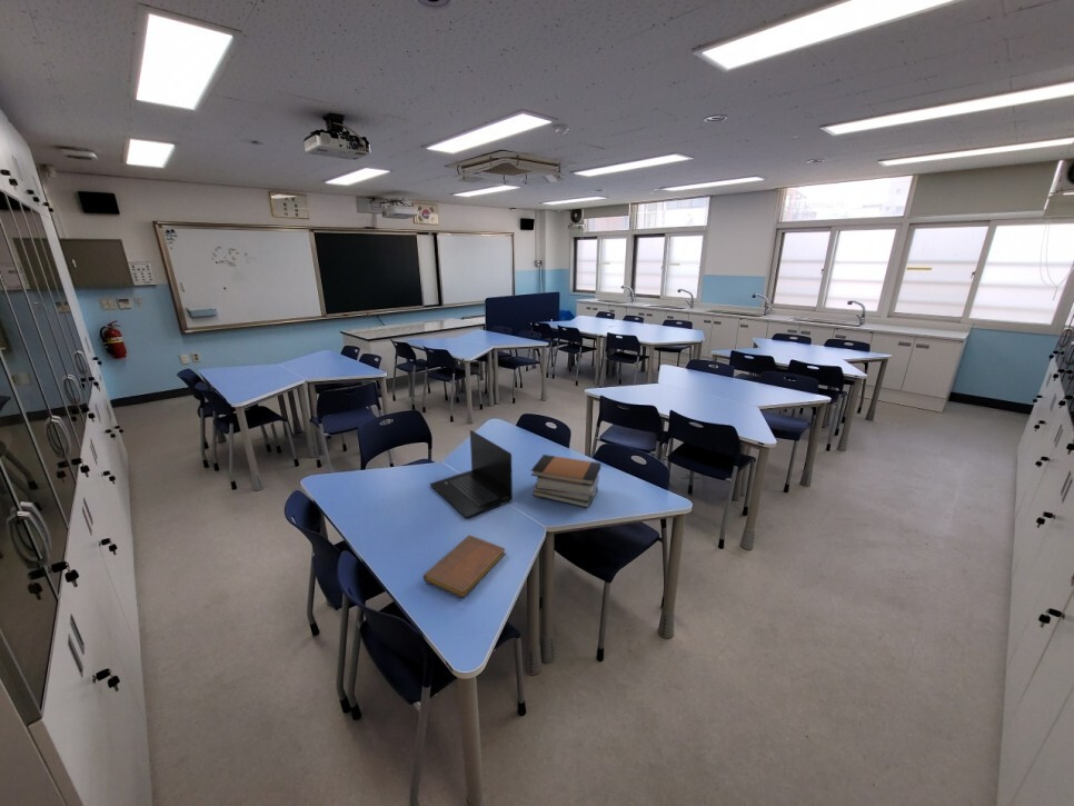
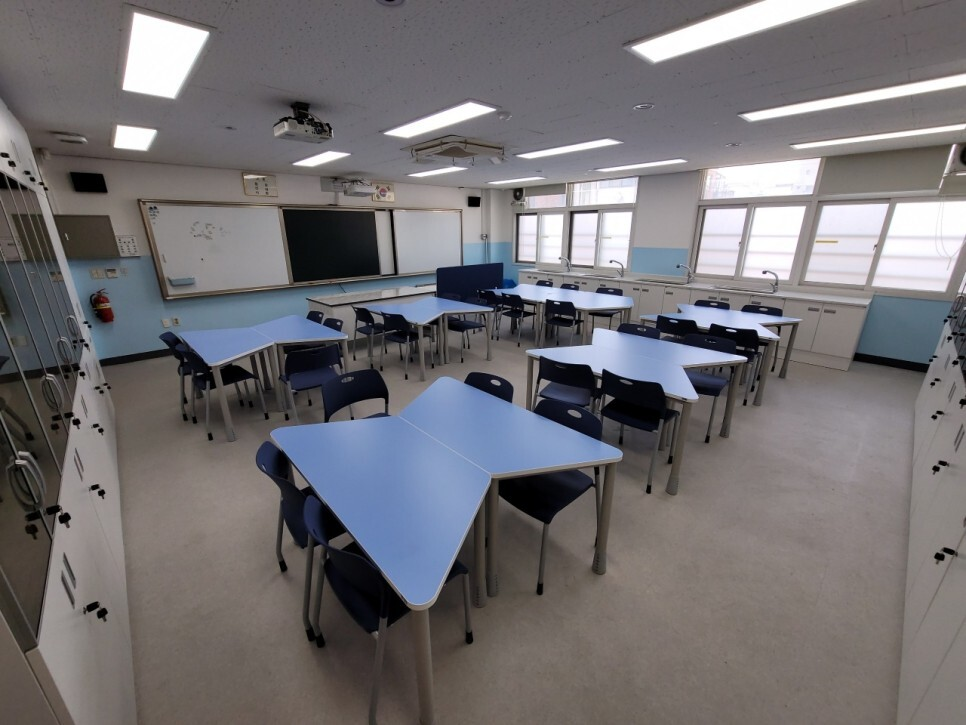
- laptop [429,429,514,519]
- notebook [422,534,507,599]
- book stack [530,454,601,509]
